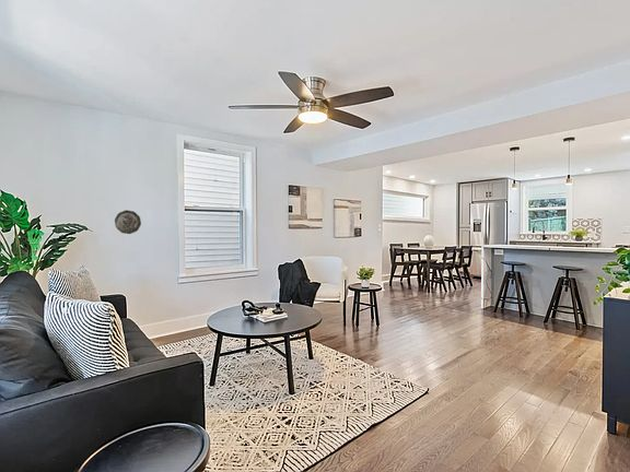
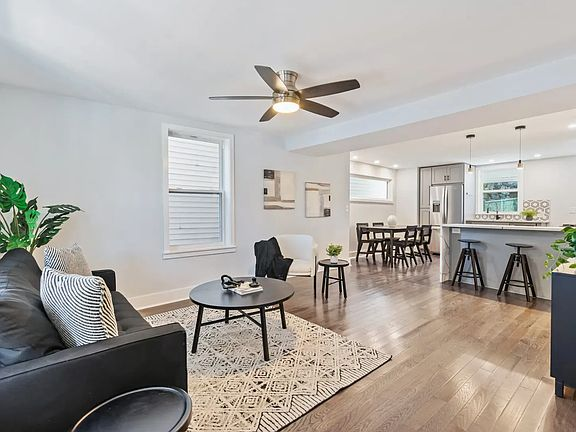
- decorative plate [114,209,142,235]
